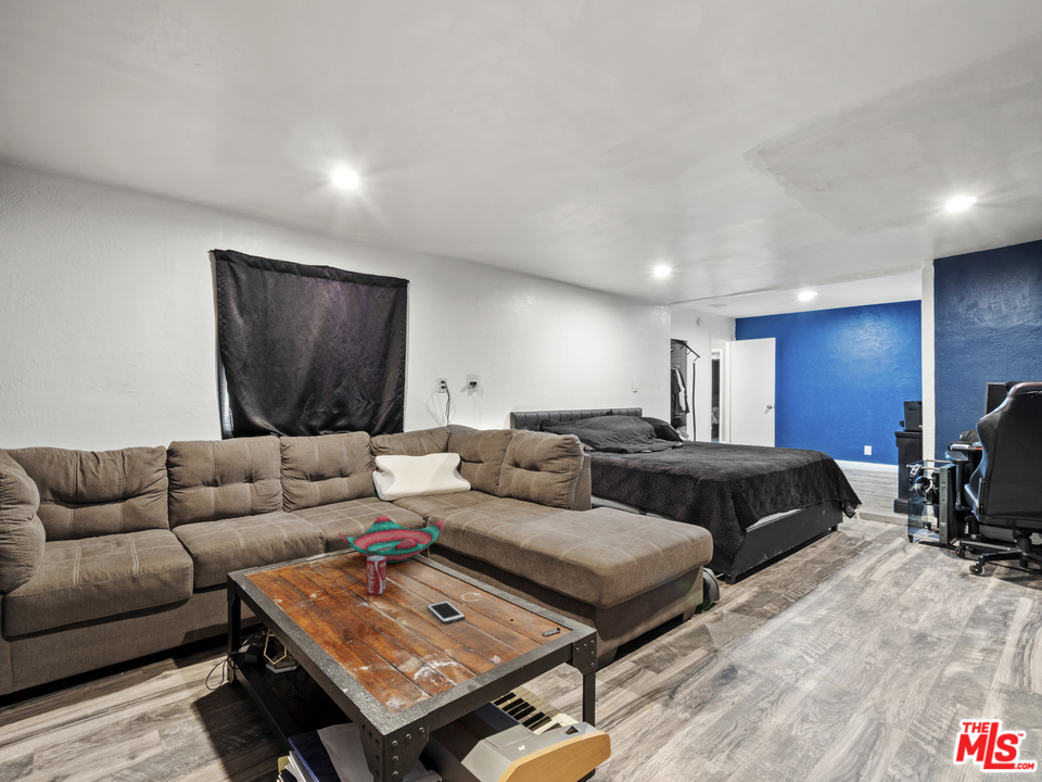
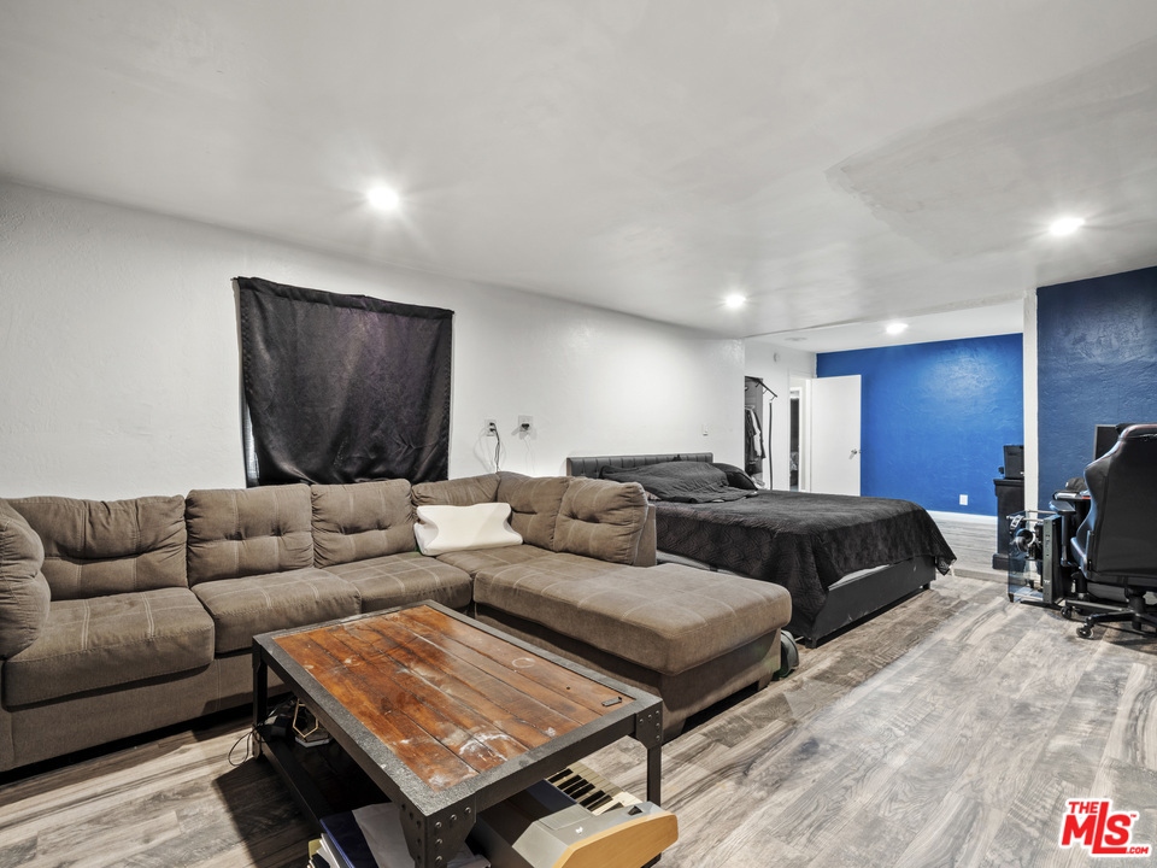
- decorative bowl [338,513,445,564]
- beverage can [366,555,386,595]
- cell phone [425,600,466,625]
